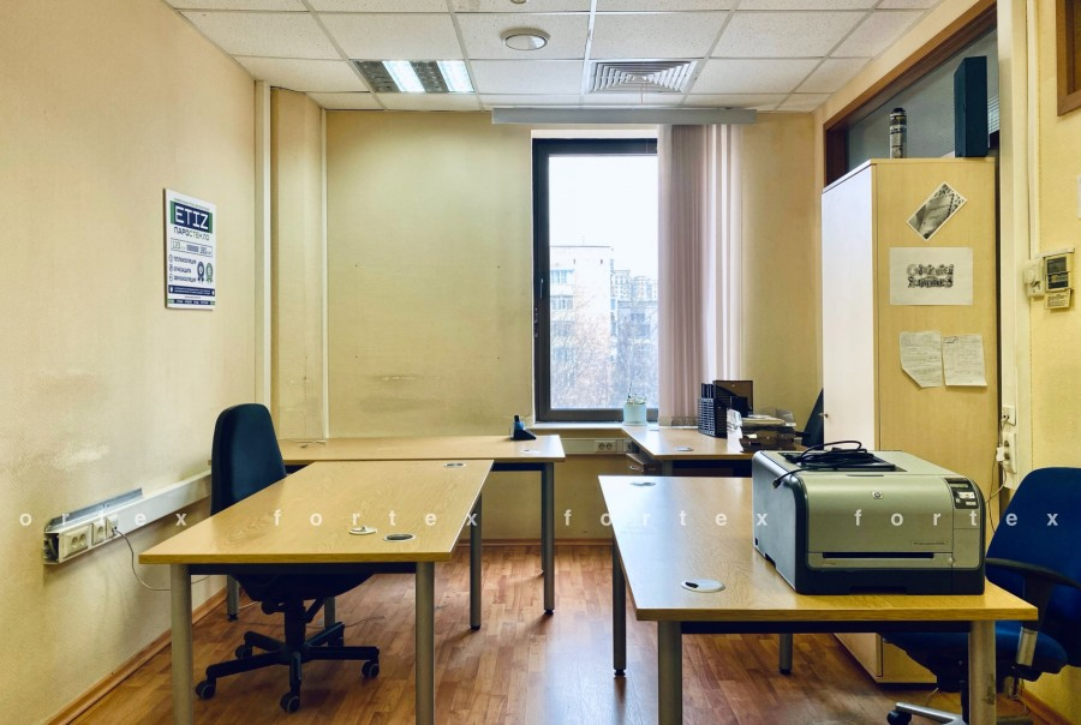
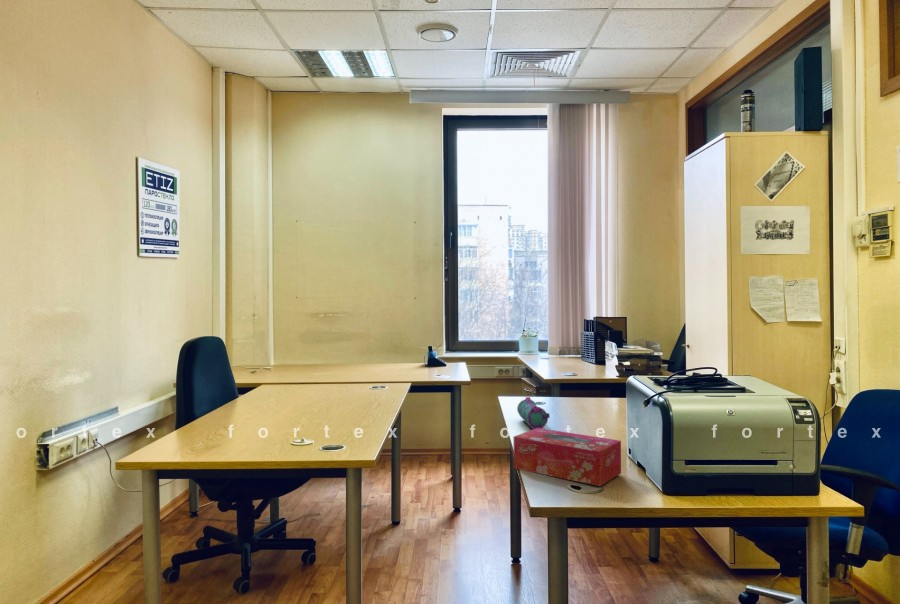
+ pencil case [516,396,551,430]
+ tissue box [512,428,622,487]
